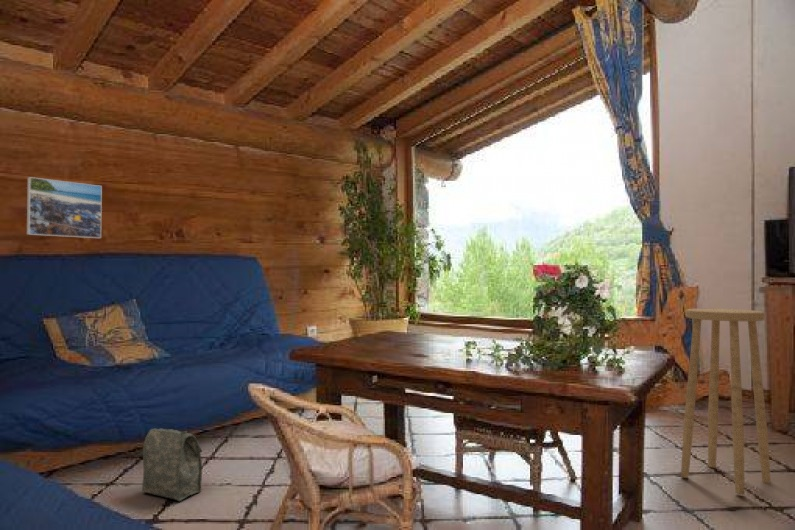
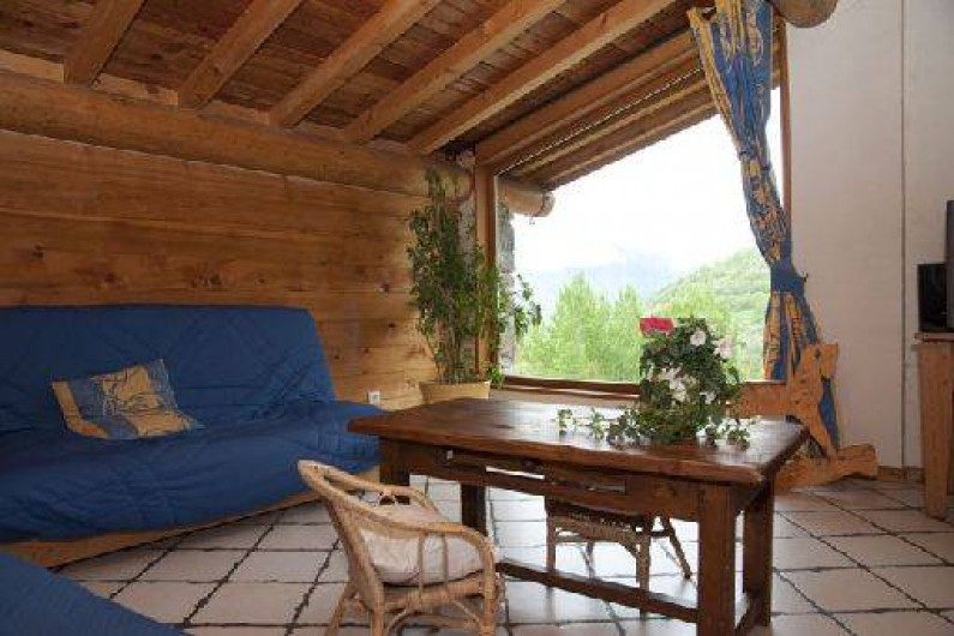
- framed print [26,176,103,239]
- stool [680,308,772,496]
- bag [141,428,203,502]
